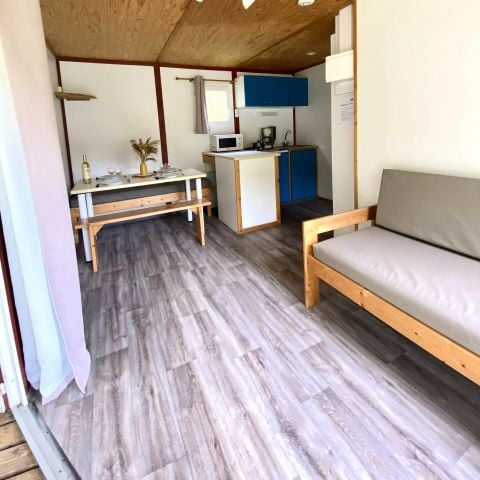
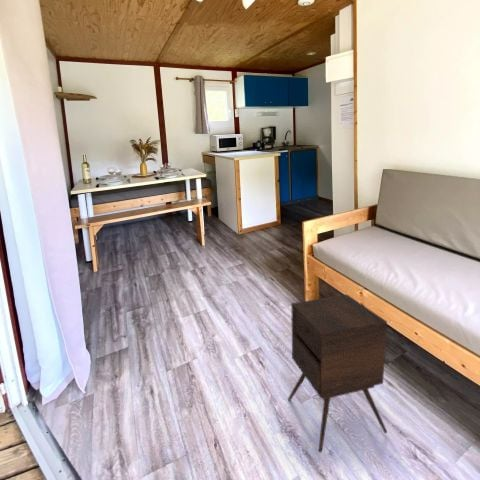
+ side table [287,293,388,454]
